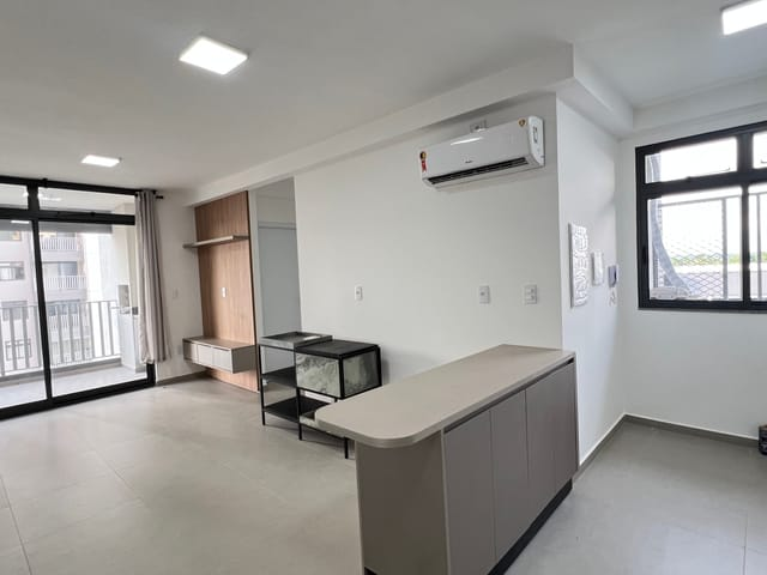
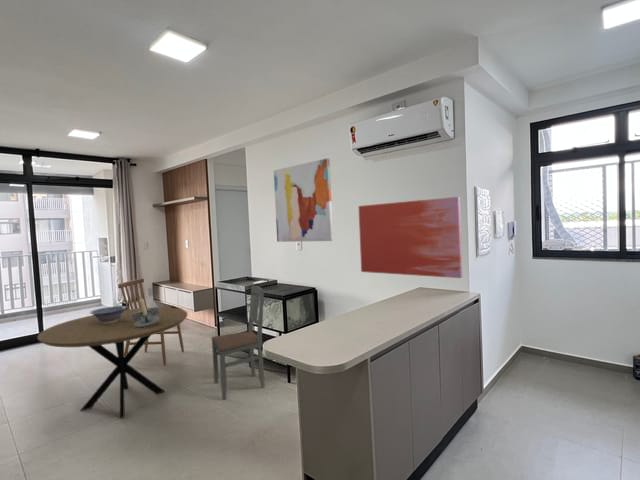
+ wall art [358,196,463,279]
+ candlestick [131,298,160,328]
+ dining chair [117,278,185,367]
+ wall art [273,157,334,243]
+ dining chair [210,285,265,401]
+ decorative bowl [89,305,127,323]
+ dining table [36,306,188,419]
